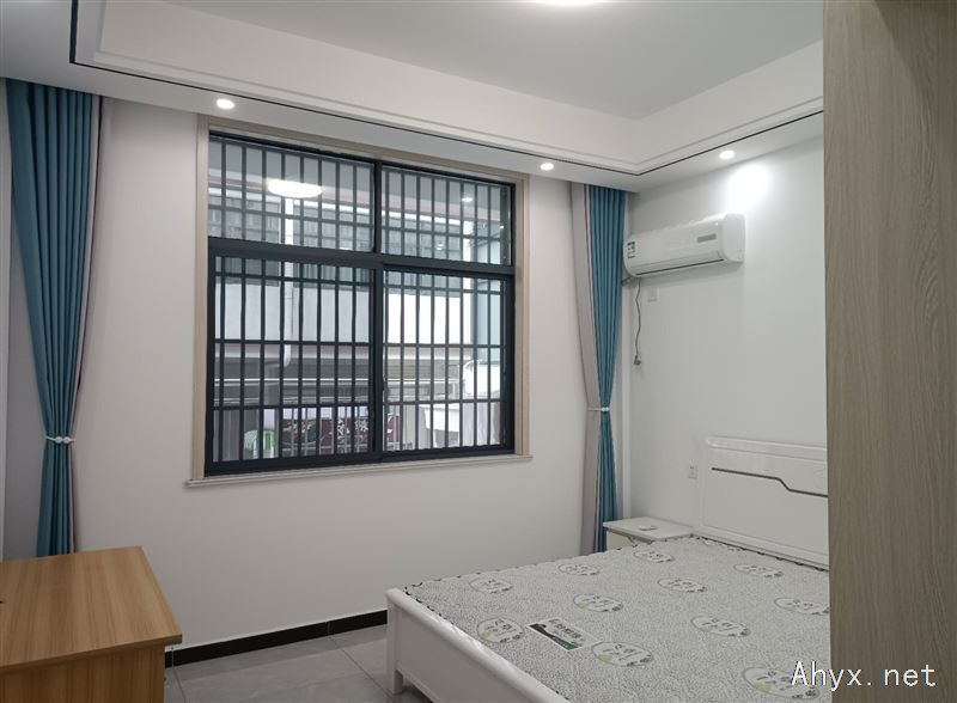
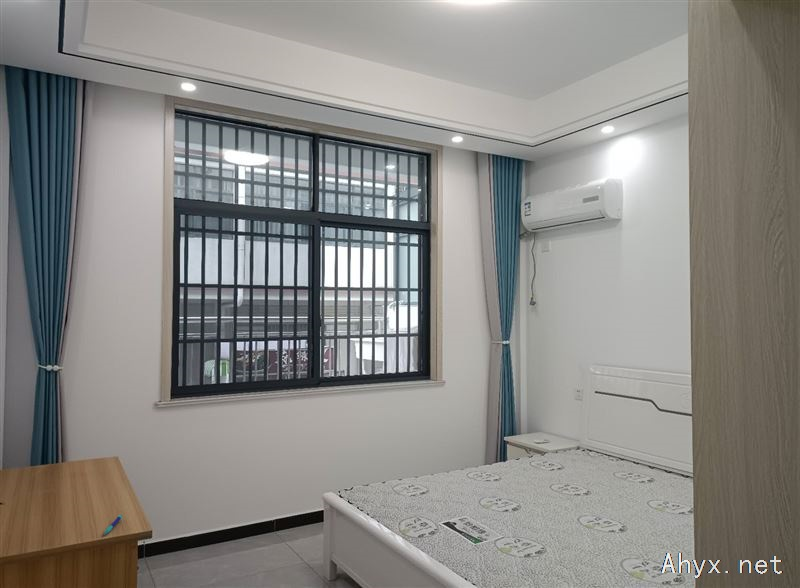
+ pen [103,514,123,536]
